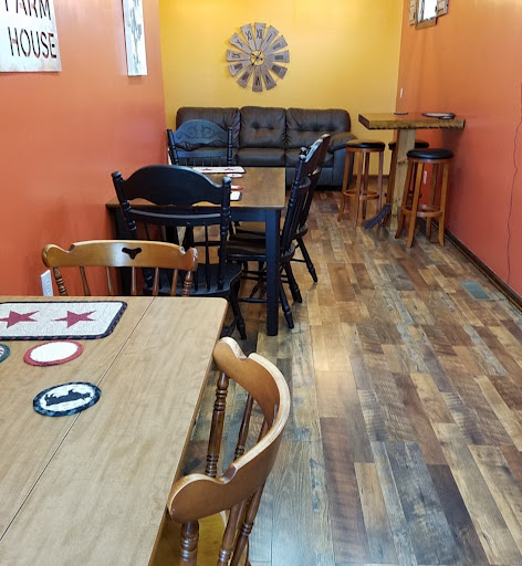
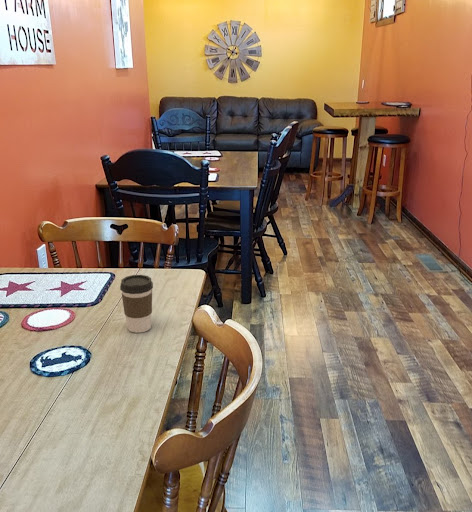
+ coffee cup [119,274,154,334]
